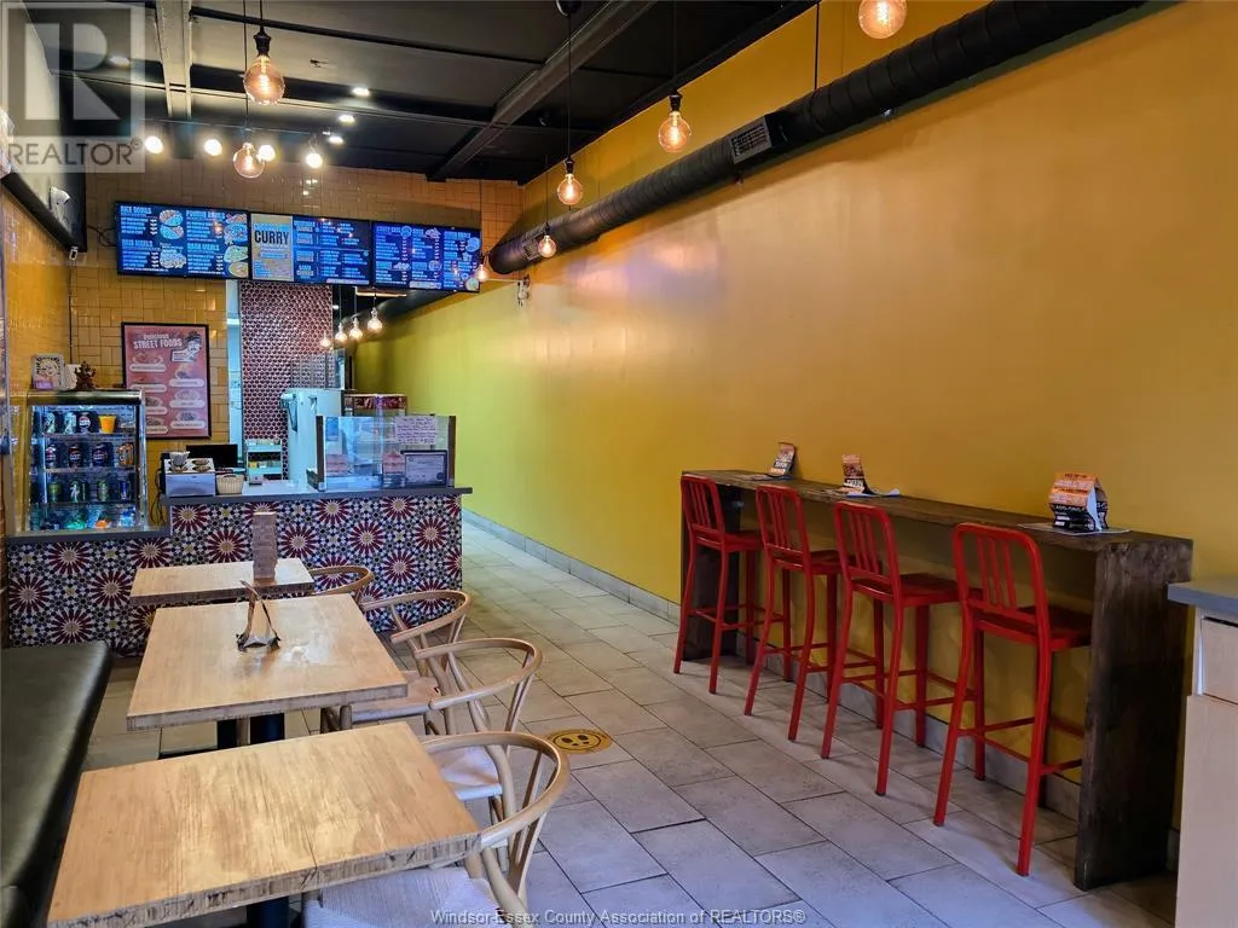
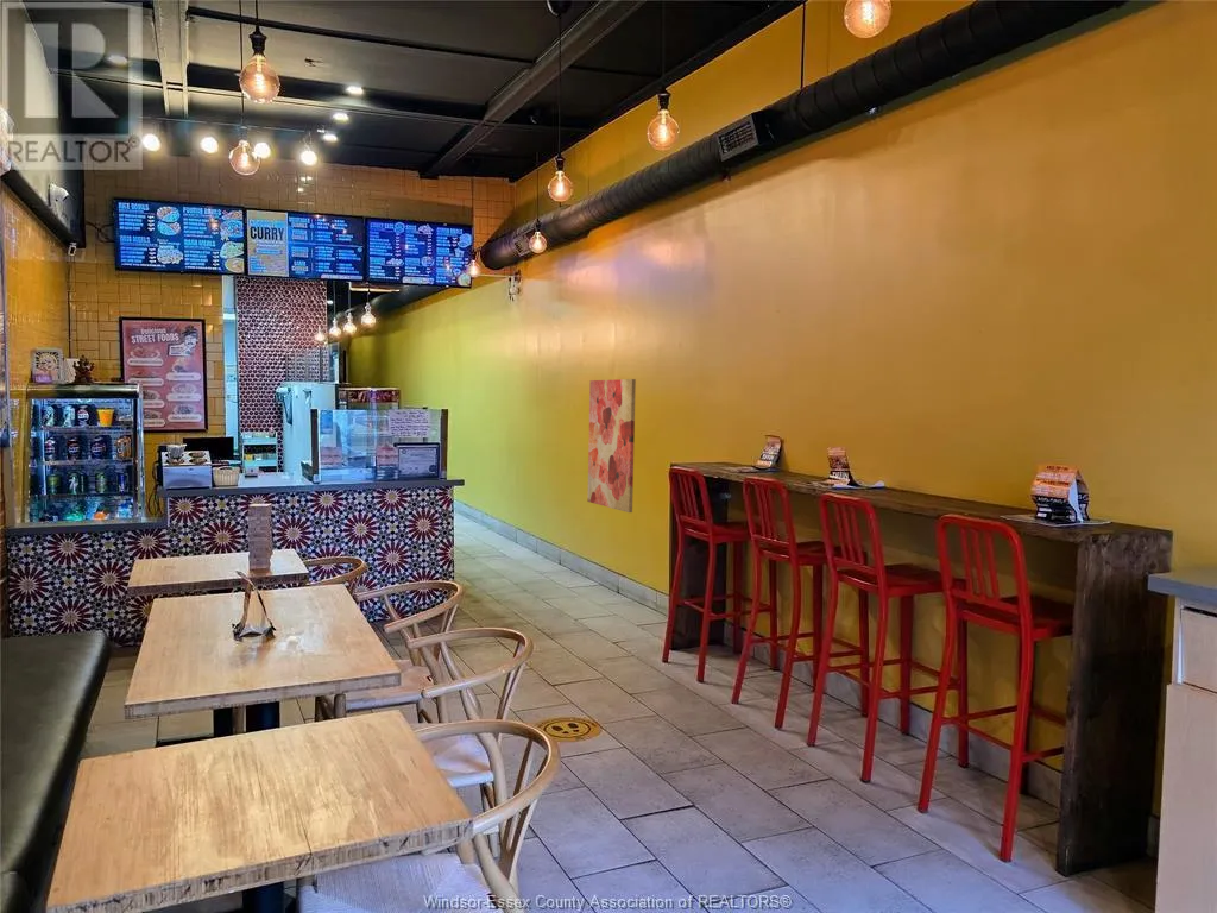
+ wall art [586,378,637,514]
